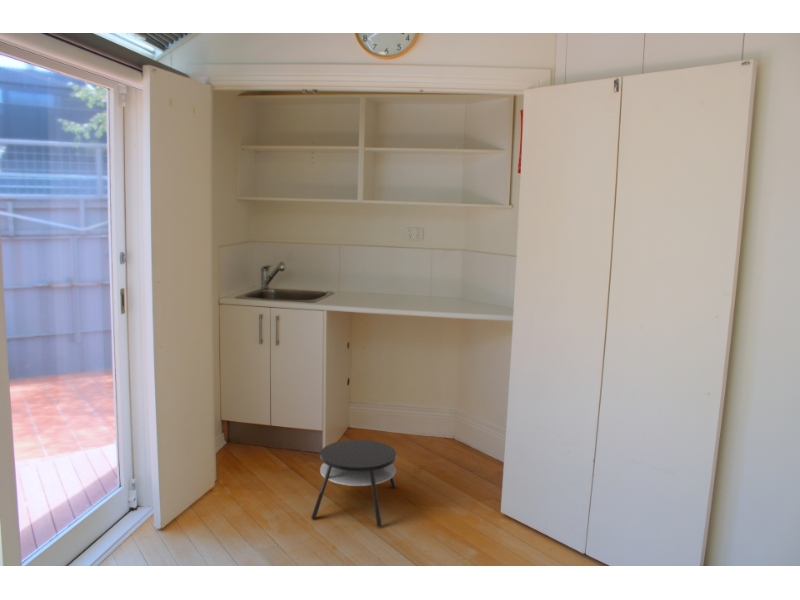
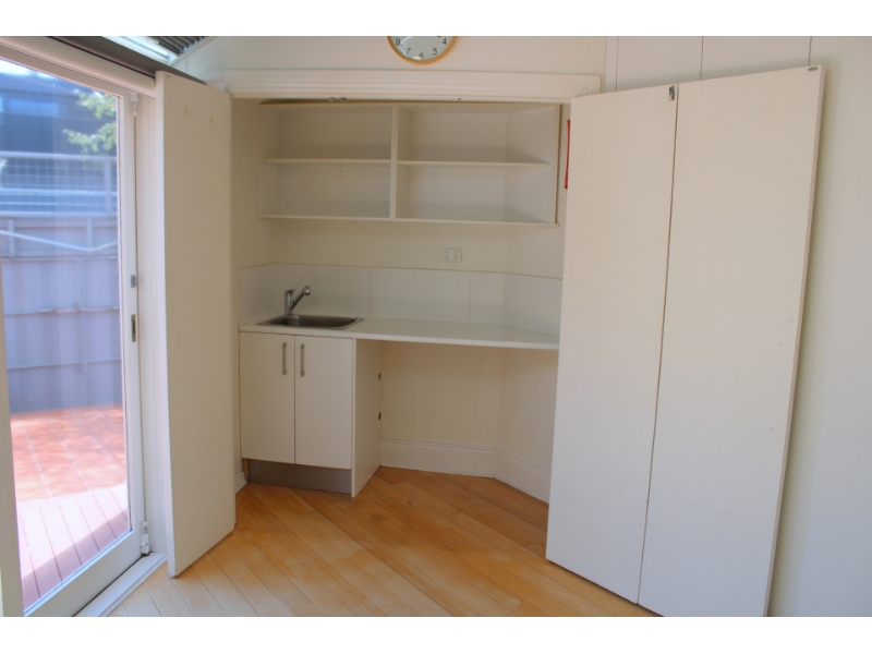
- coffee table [310,439,397,527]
